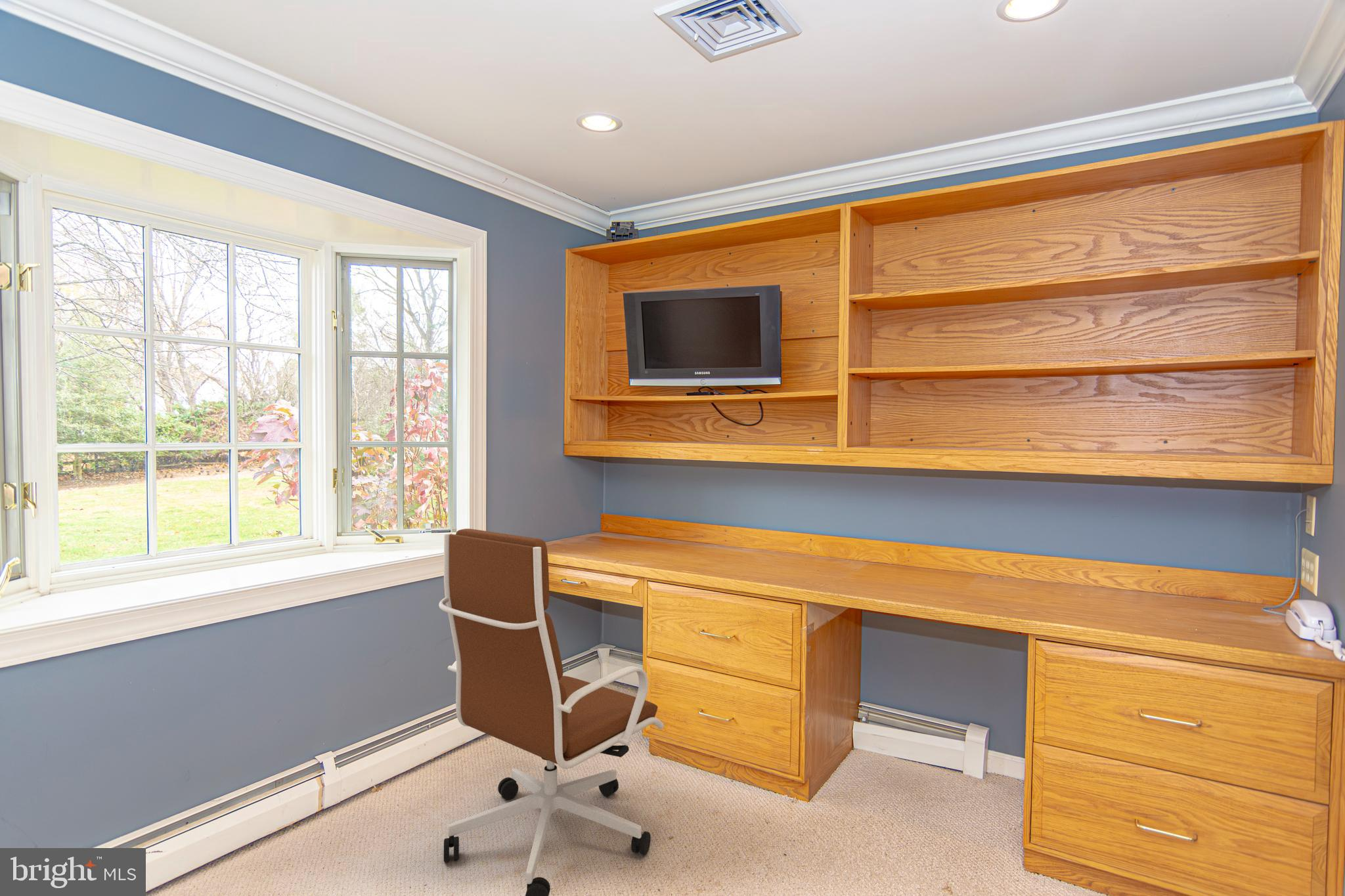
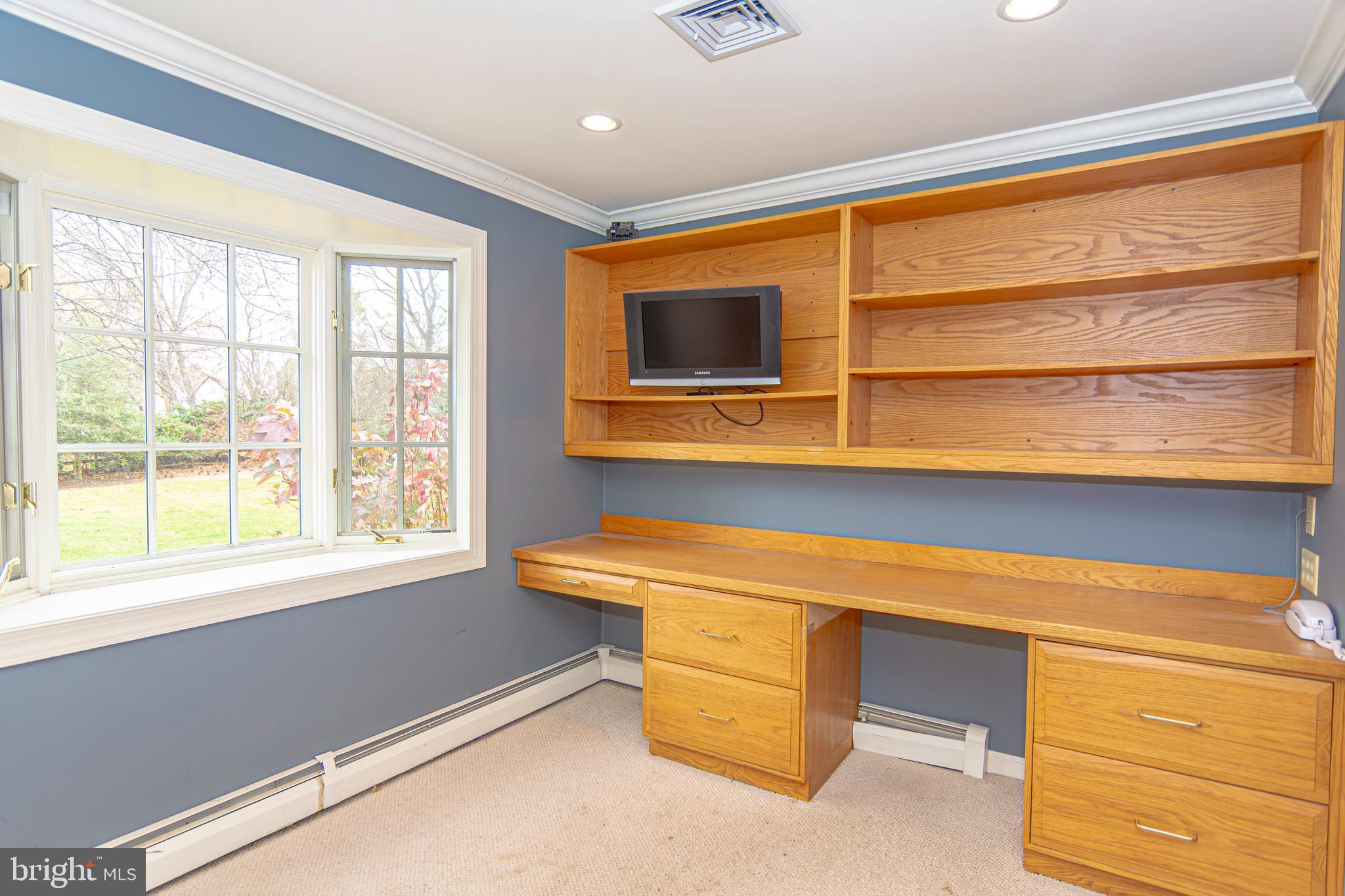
- office chair [438,528,665,896]
